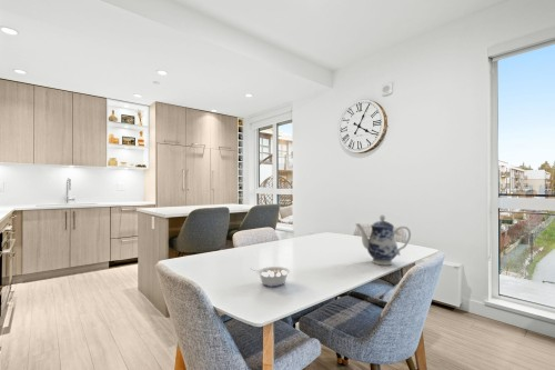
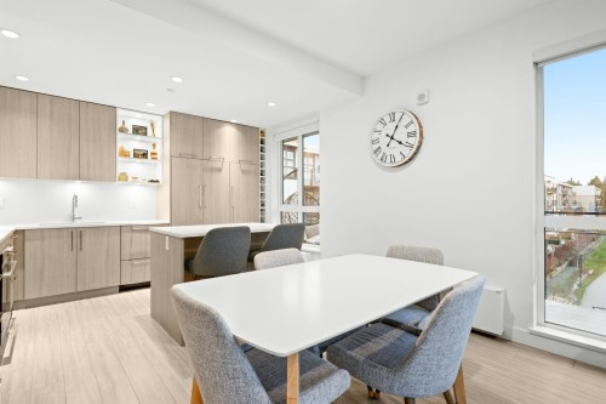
- legume [250,266,291,288]
- teapot [354,214,412,267]
